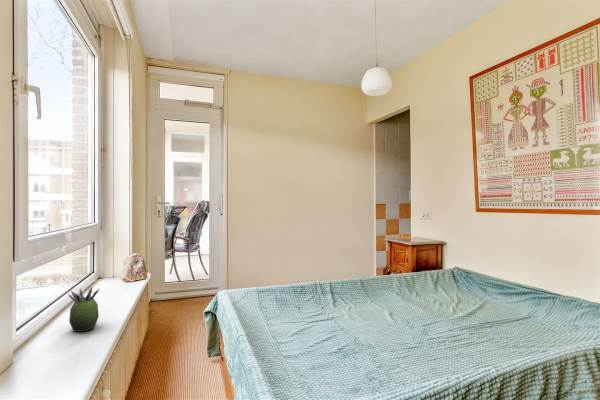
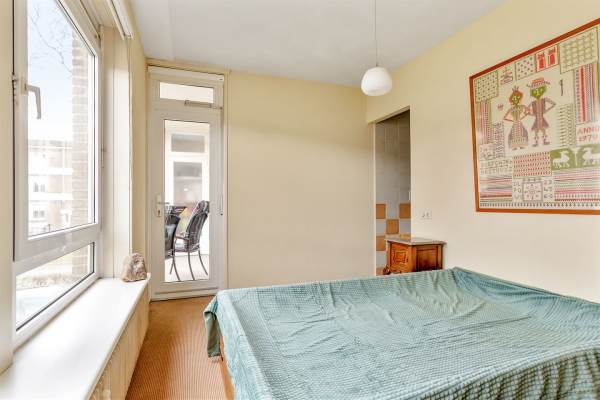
- succulent plant [66,286,101,333]
